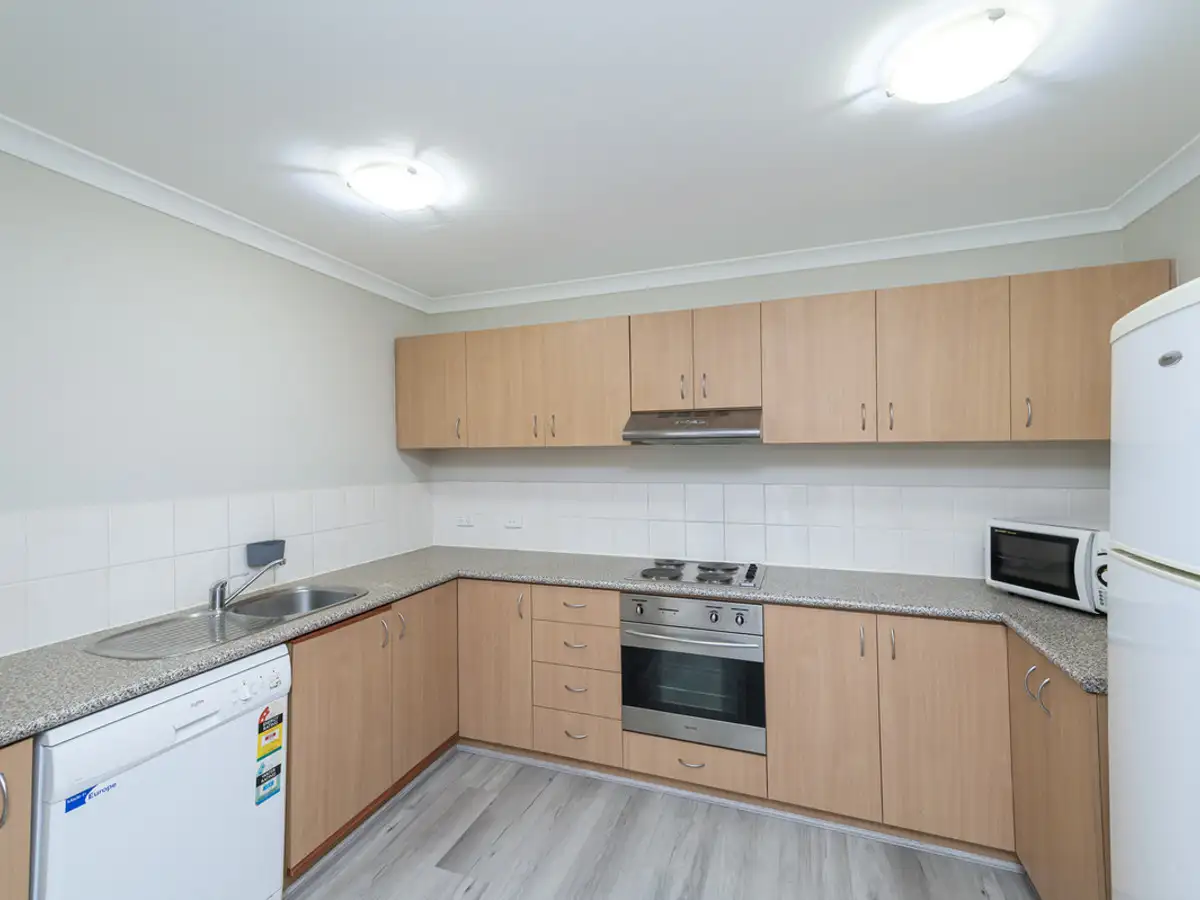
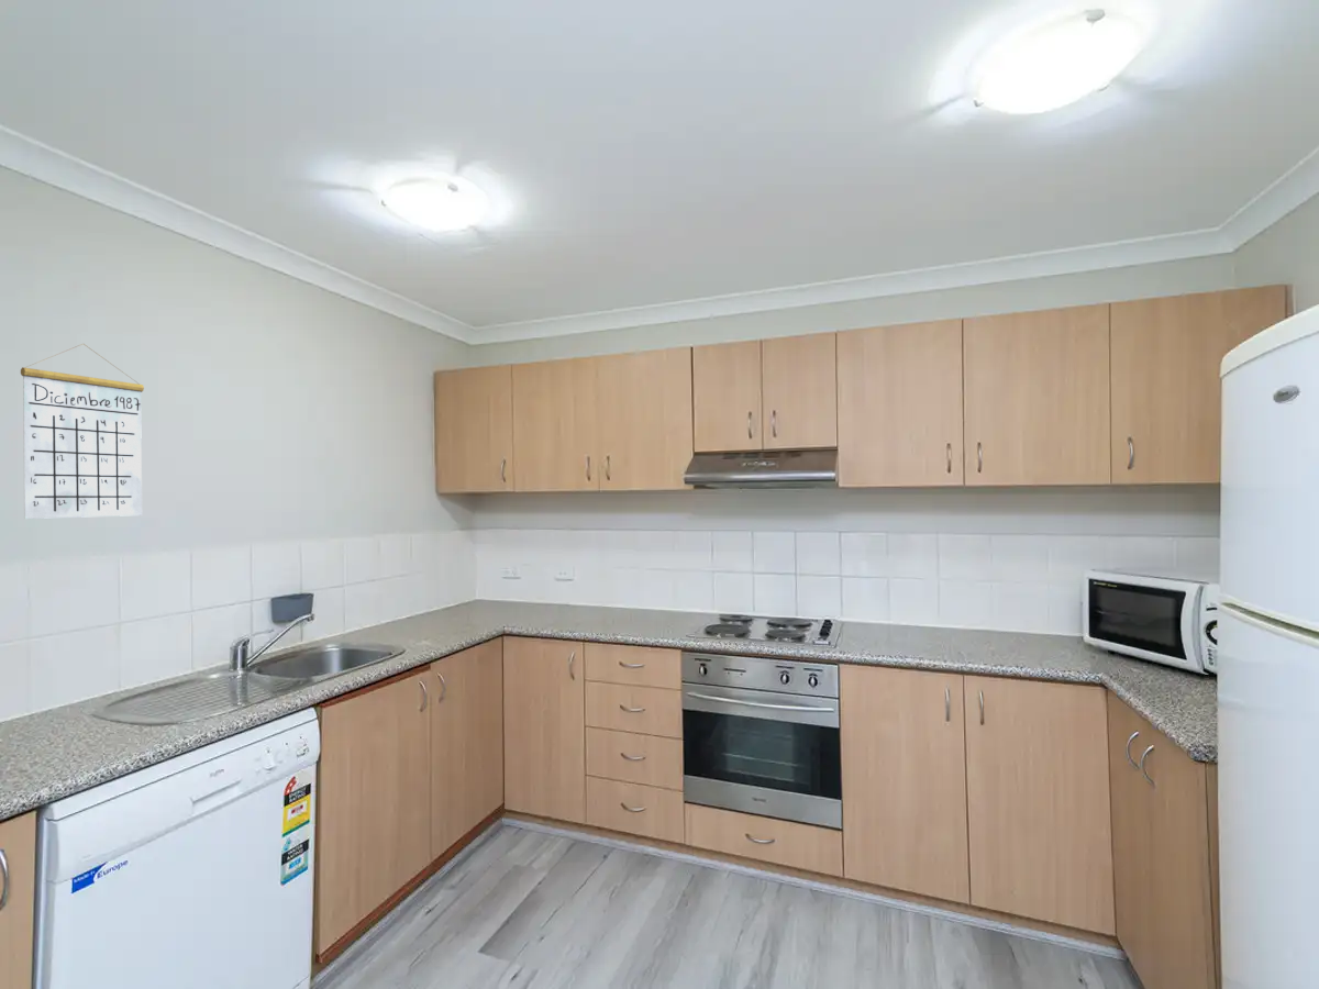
+ calendar [20,343,145,520]
